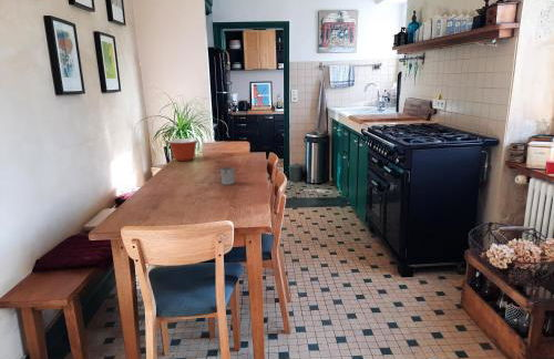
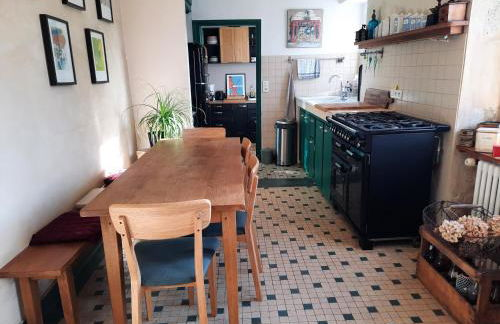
- mixing bowl [166,137,199,162]
- mug [214,166,236,186]
